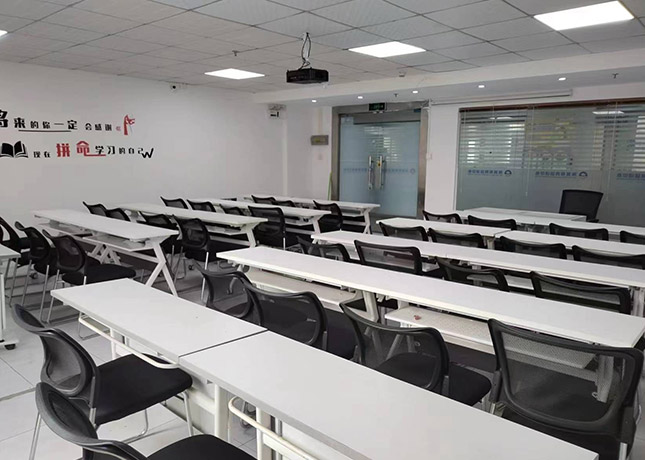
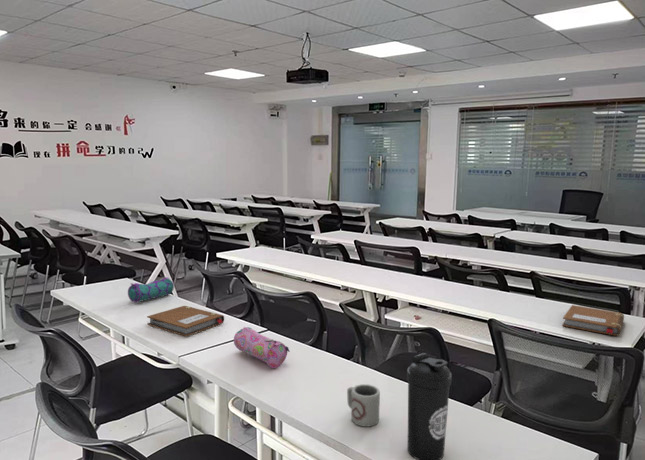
+ notebook [561,304,625,336]
+ water bottle [406,352,453,460]
+ pencil case [127,276,175,304]
+ pencil case [233,326,291,369]
+ cup [346,383,381,427]
+ notebook [146,305,225,337]
